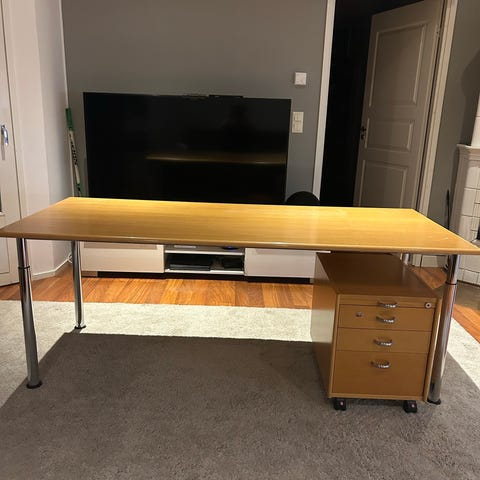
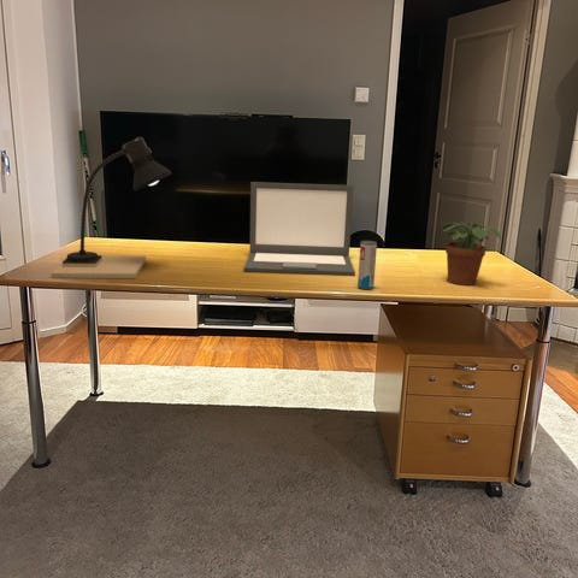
+ potted plant [441,222,502,287]
+ beverage can [356,240,378,290]
+ desk lamp [51,136,172,279]
+ laptop [242,181,356,277]
